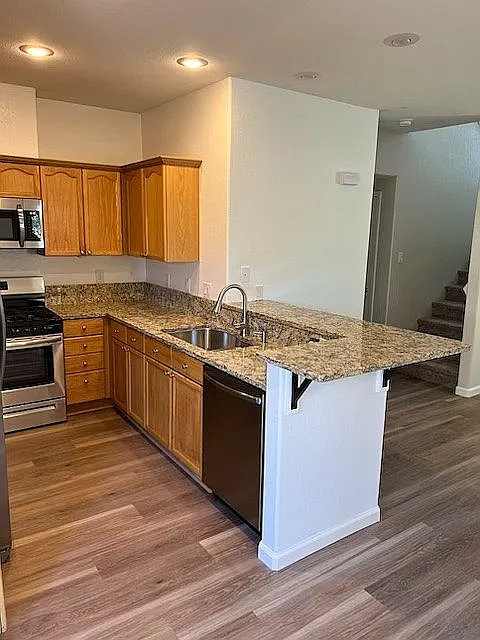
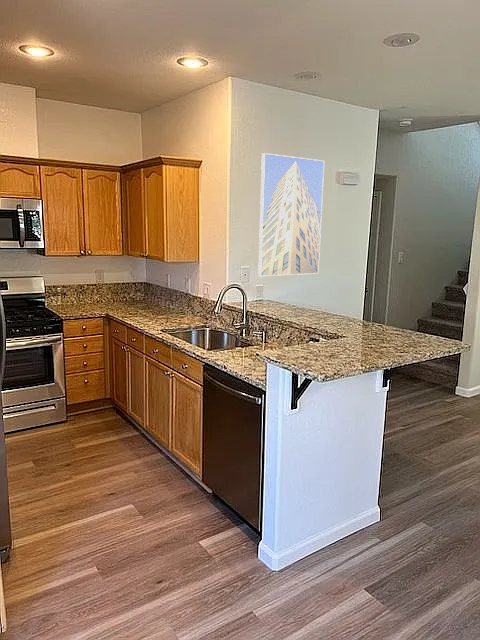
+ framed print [257,152,325,277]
